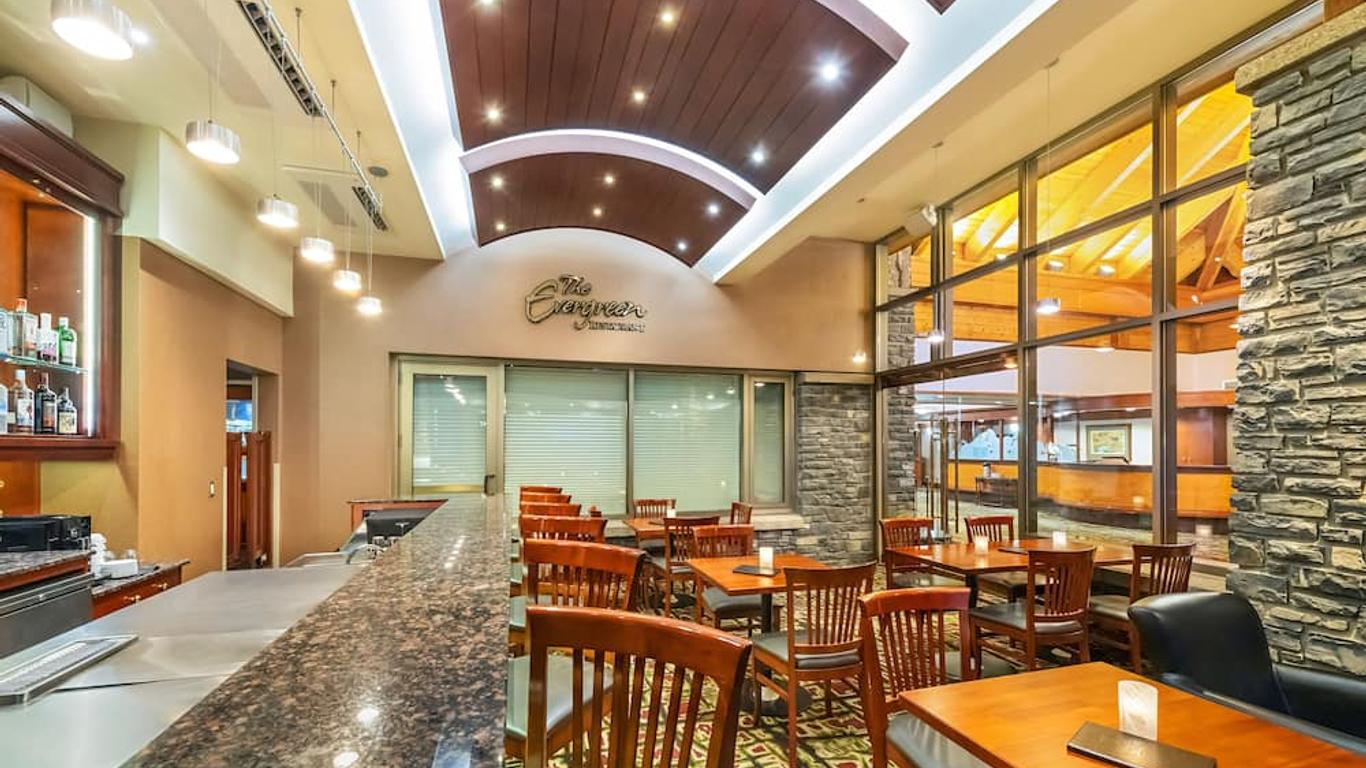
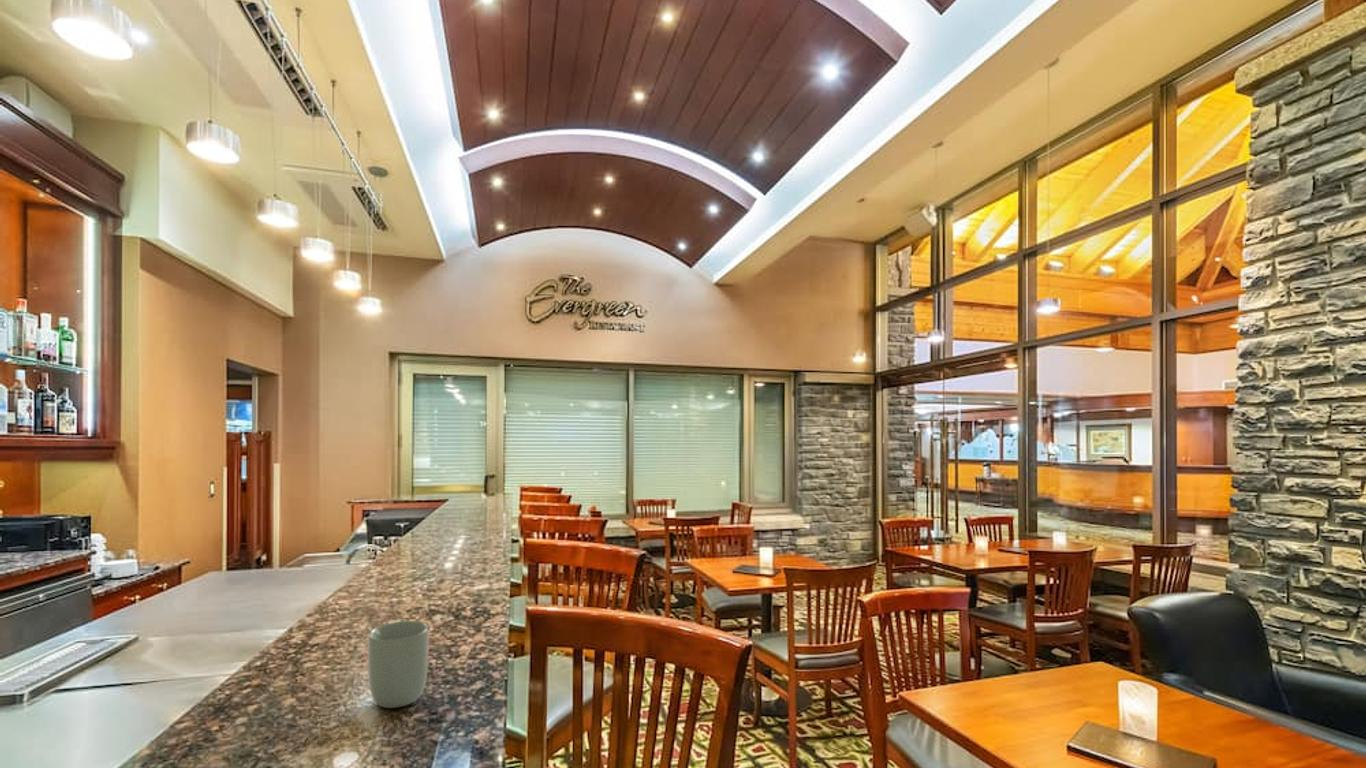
+ cup [367,620,429,709]
